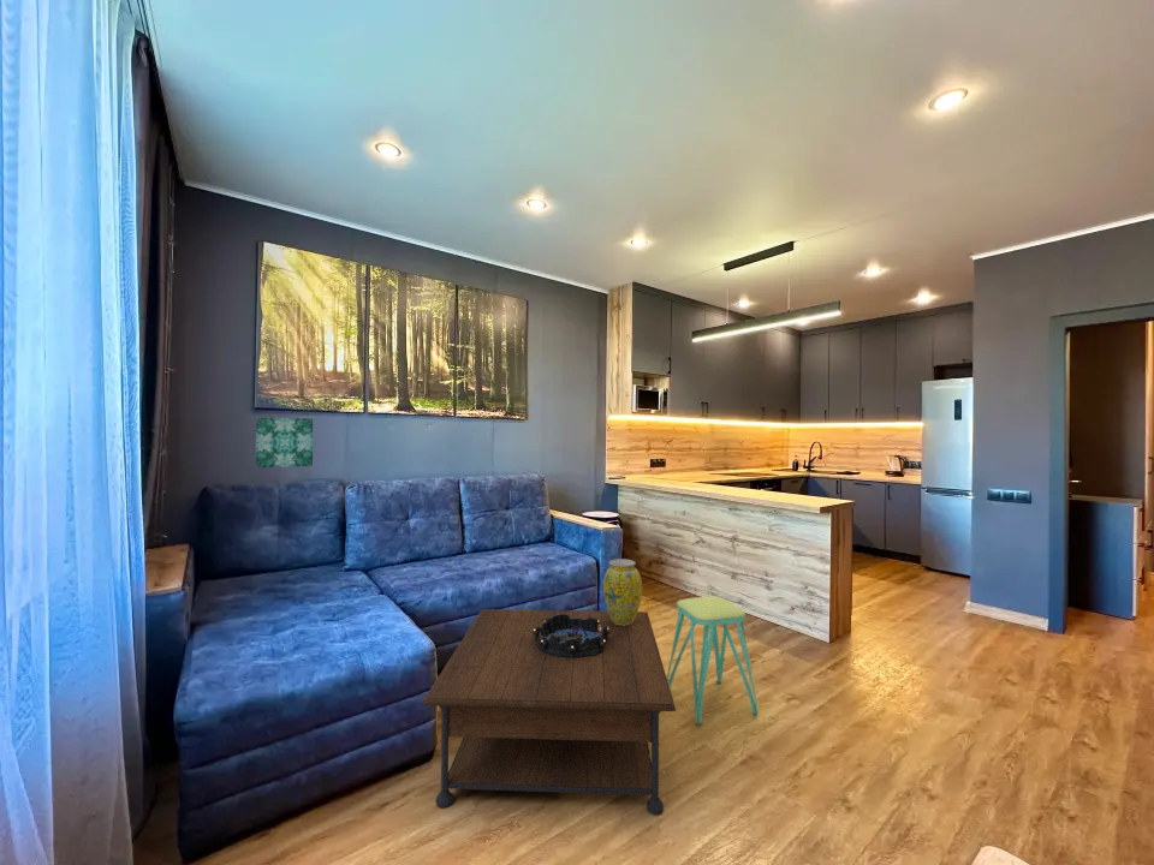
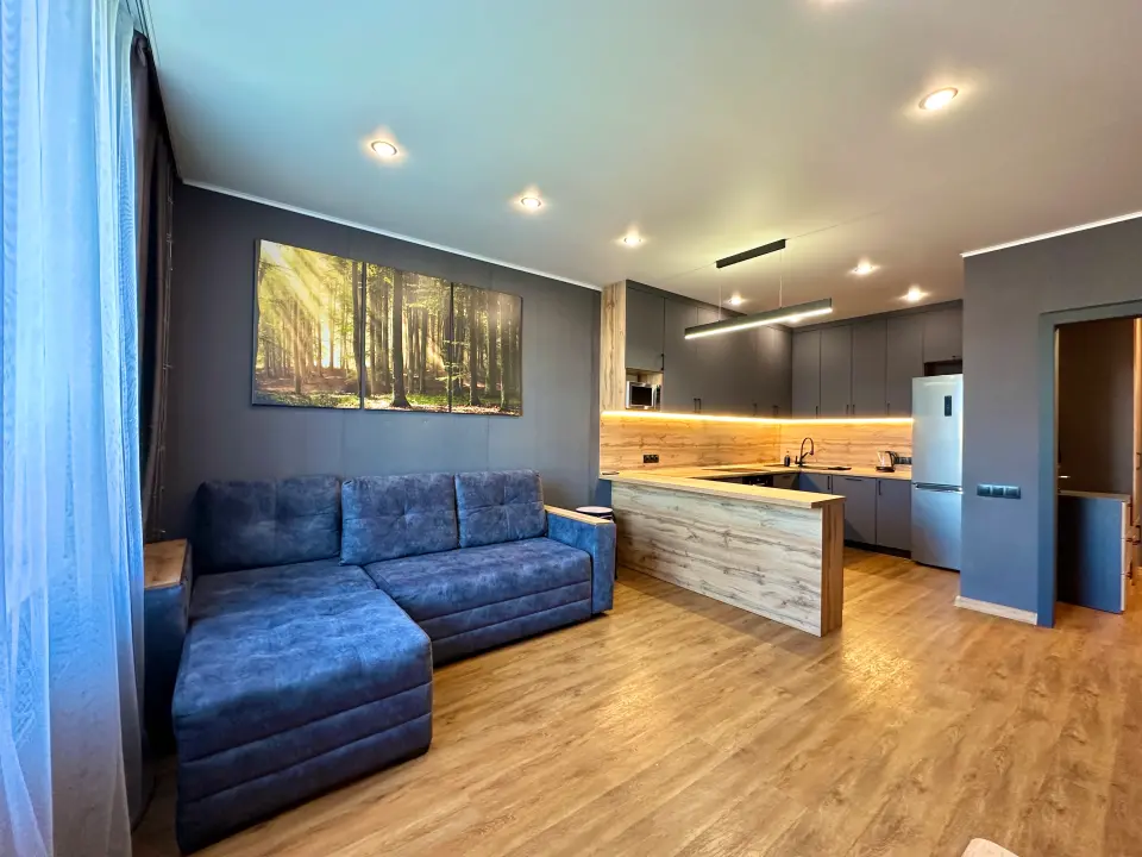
- stool [666,595,759,726]
- coffee table [421,608,677,816]
- vase [602,557,643,626]
- decorative bowl [534,613,611,658]
- wall art [255,417,314,469]
